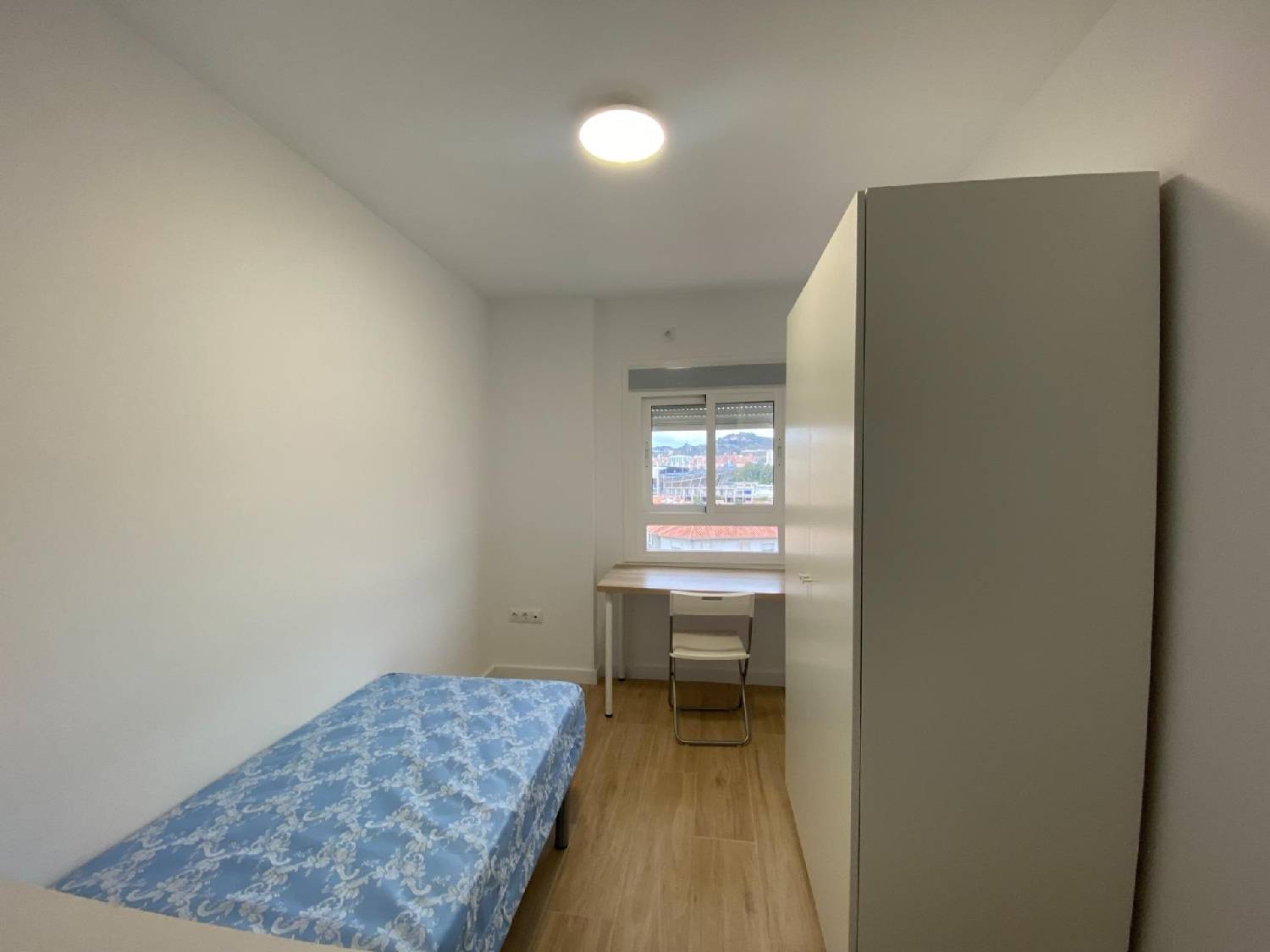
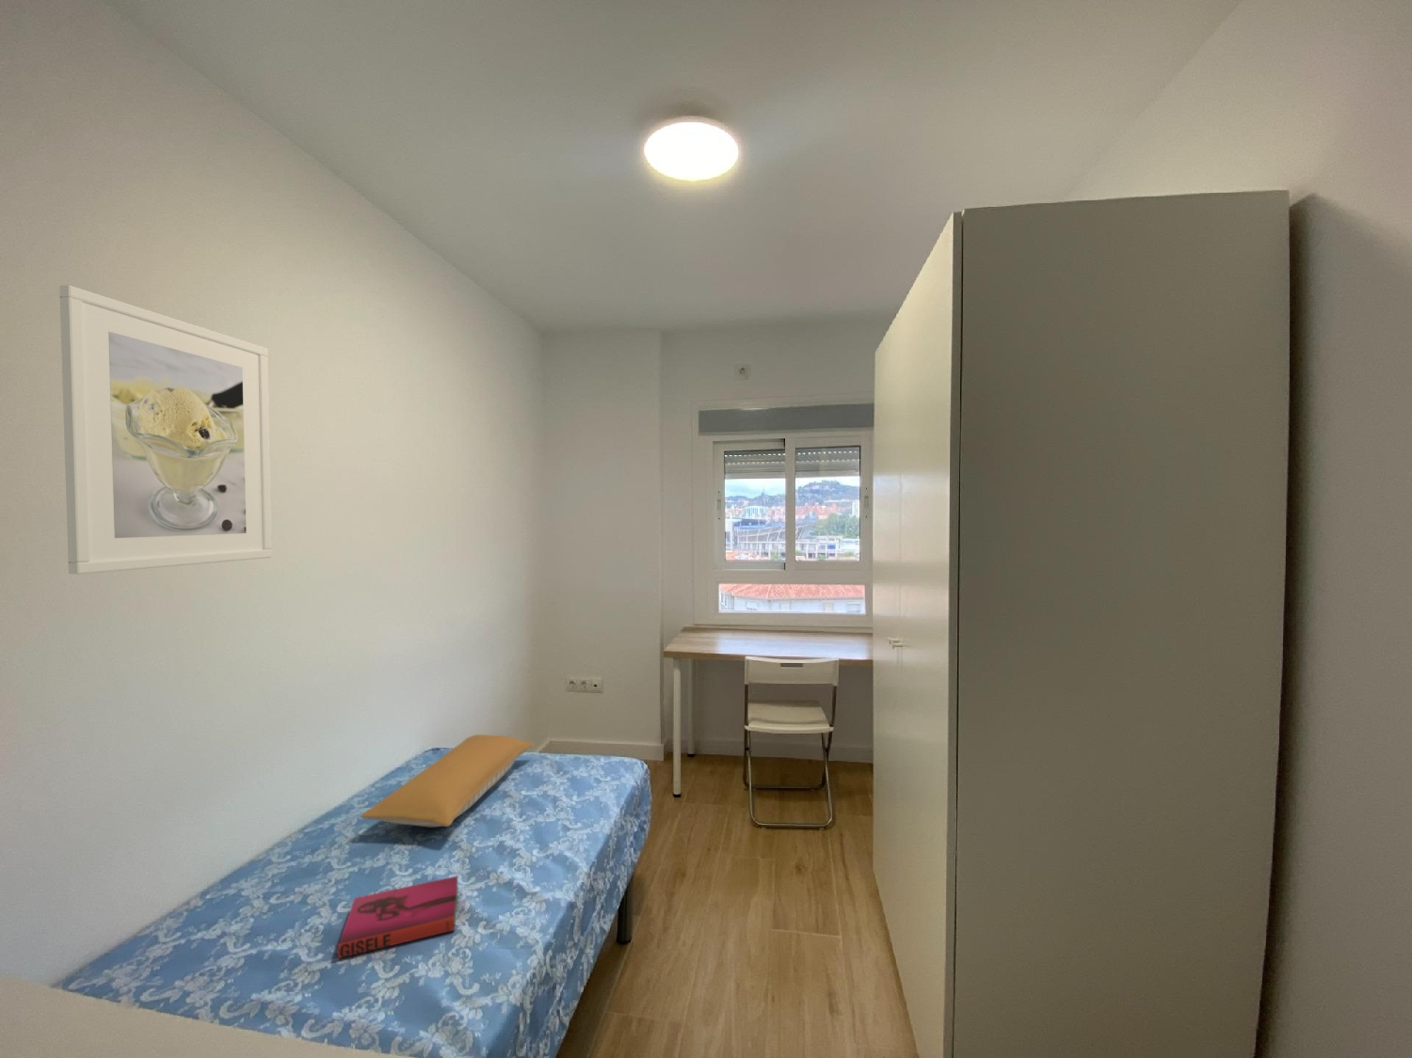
+ pillow [359,733,536,828]
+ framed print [58,285,274,576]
+ hardback book [337,875,459,959]
